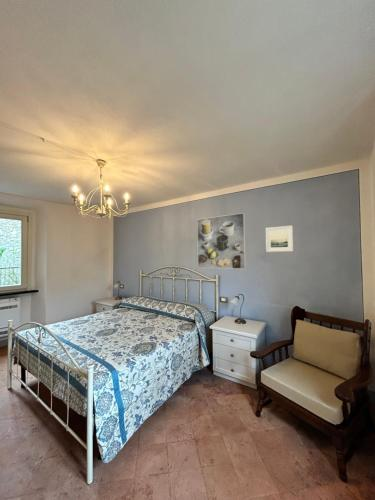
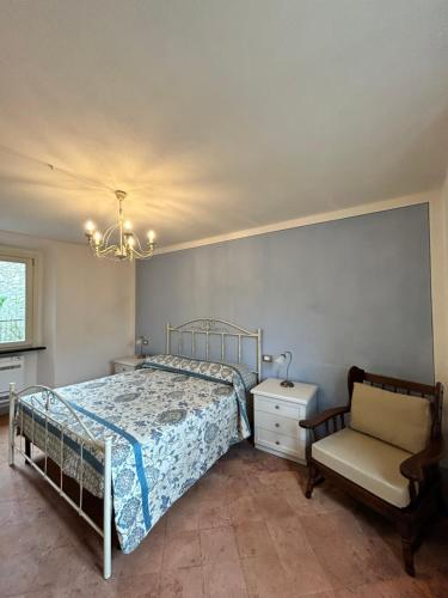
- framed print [196,212,247,270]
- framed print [265,225,294,253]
